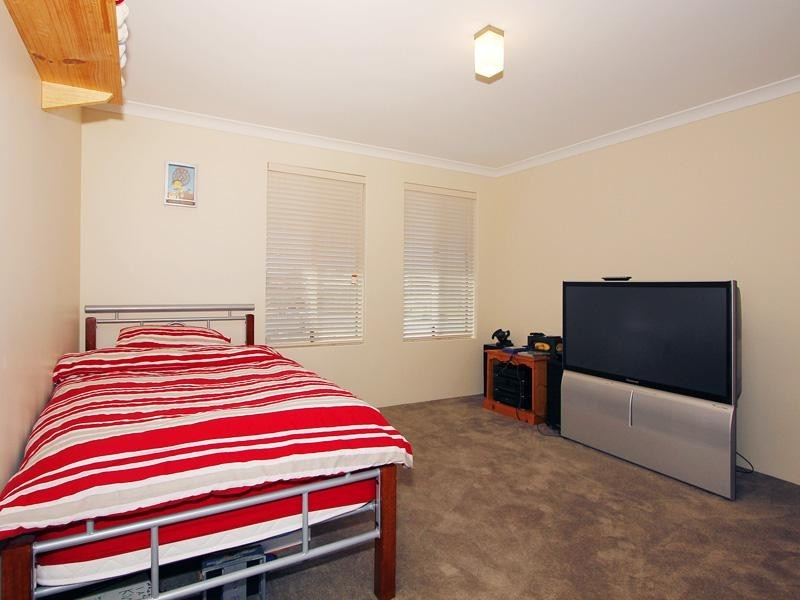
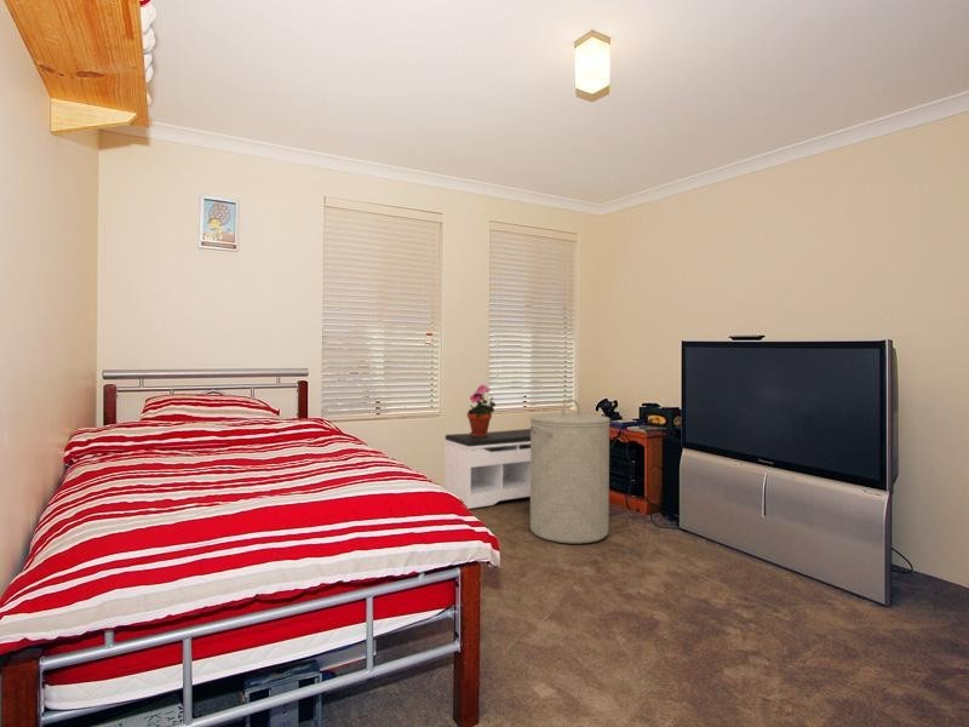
+ laundry hamper [529,397,612,544]
+ bench [443,428,531,510]
+ potted plant [466,383,498,437]
